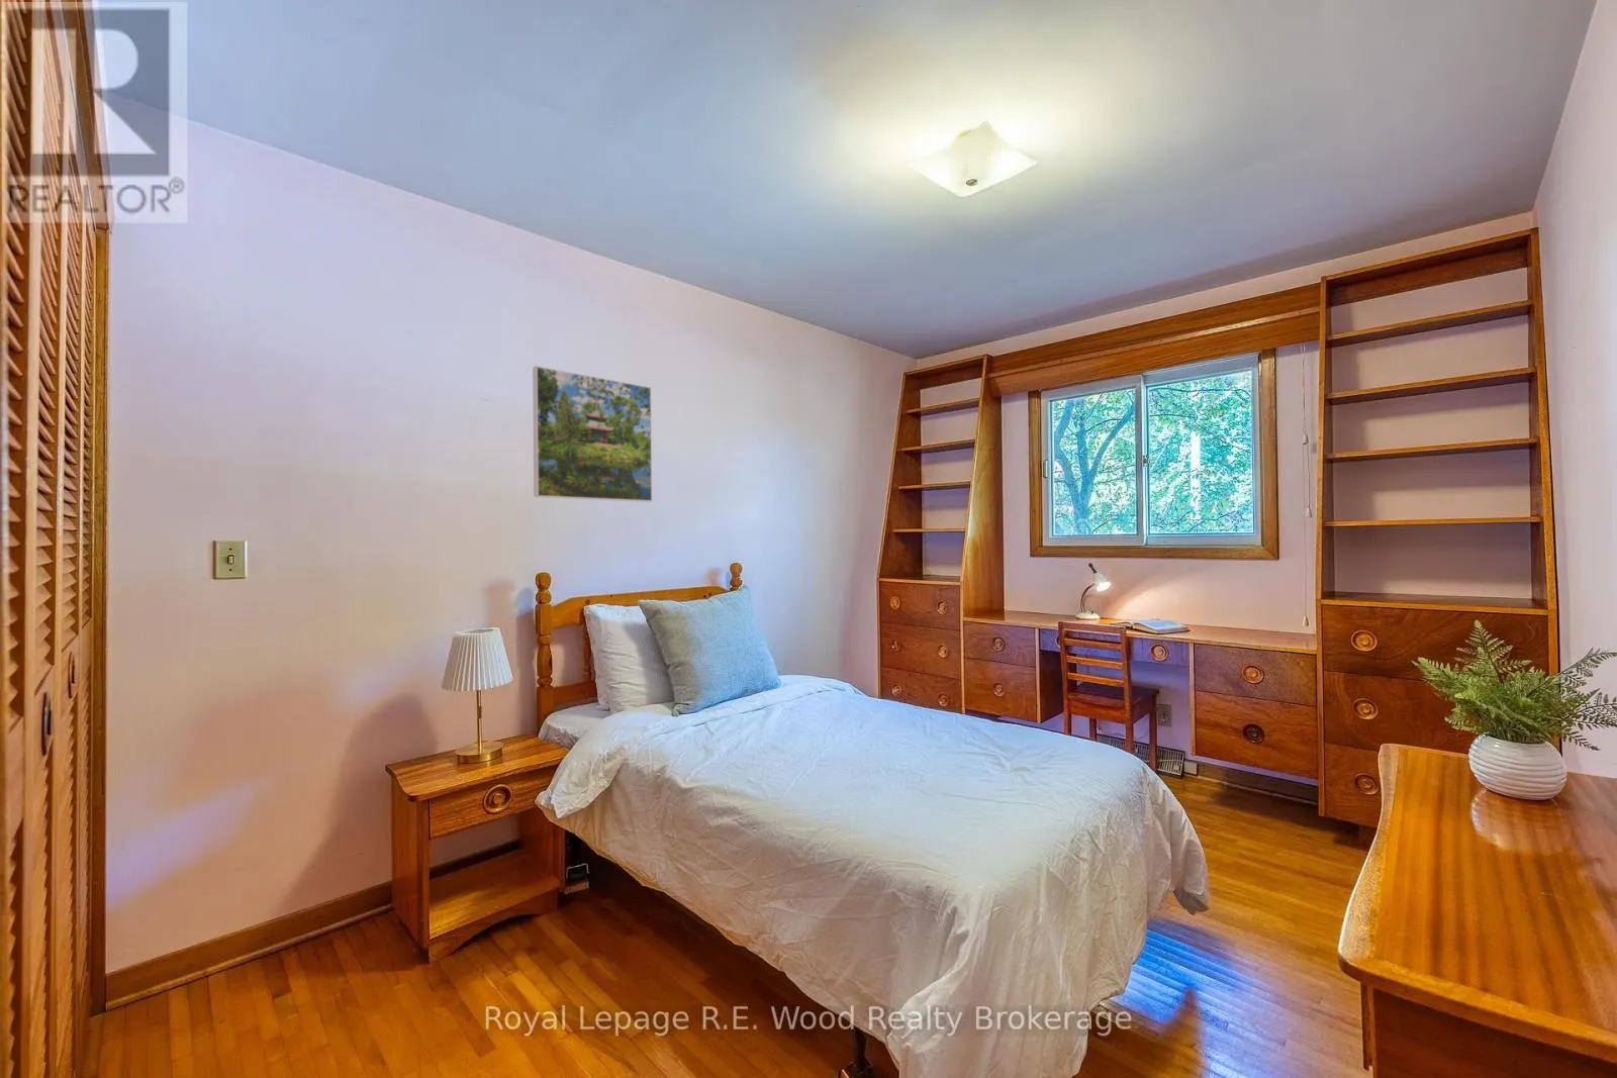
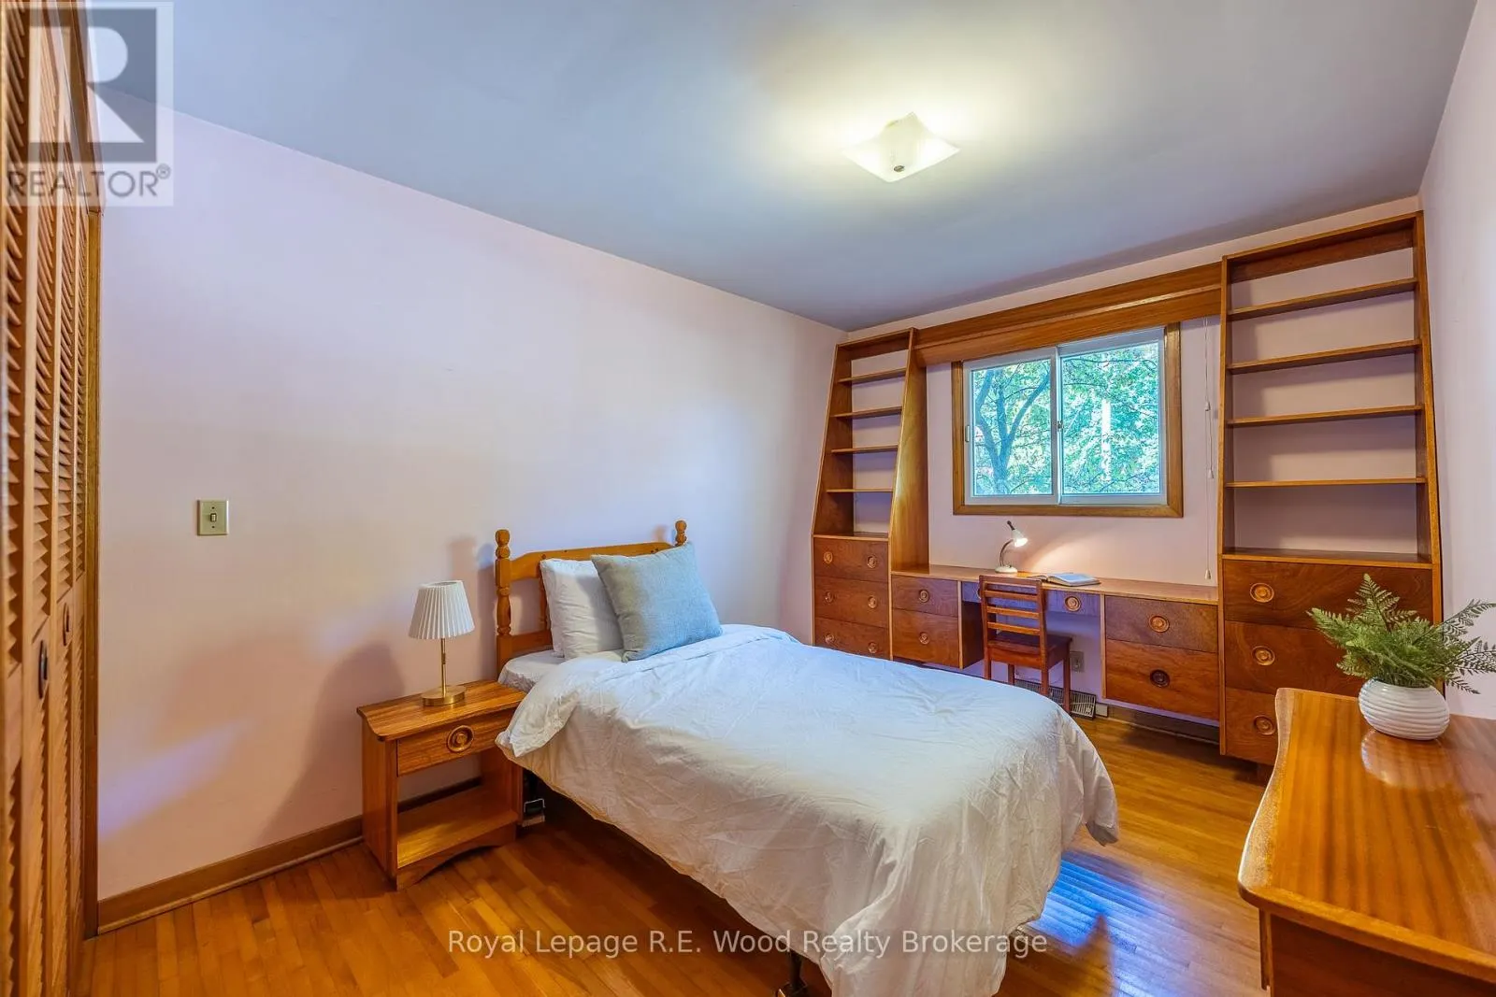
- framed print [532,365,653,503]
